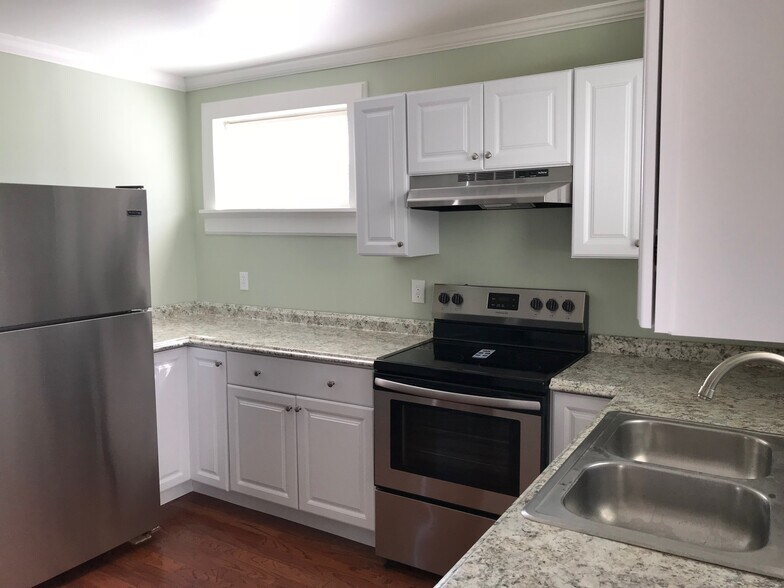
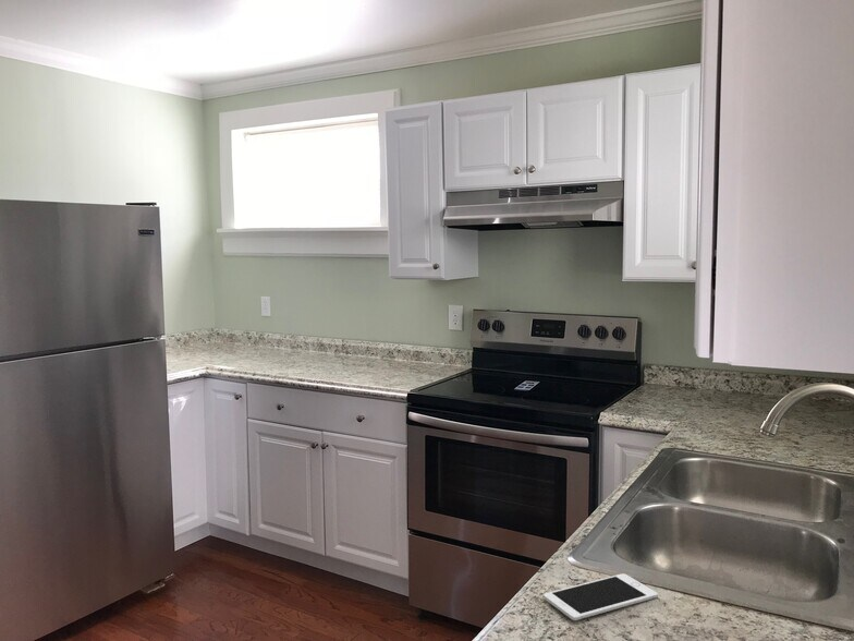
+ cell phone [542,572,659,621]
